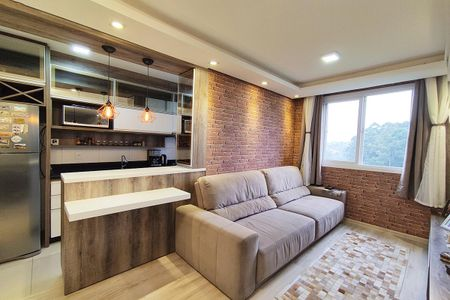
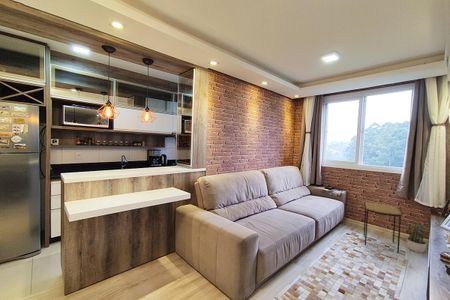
+ potted plant [404,221,428,254]
+ side table [362,201,403,254]
